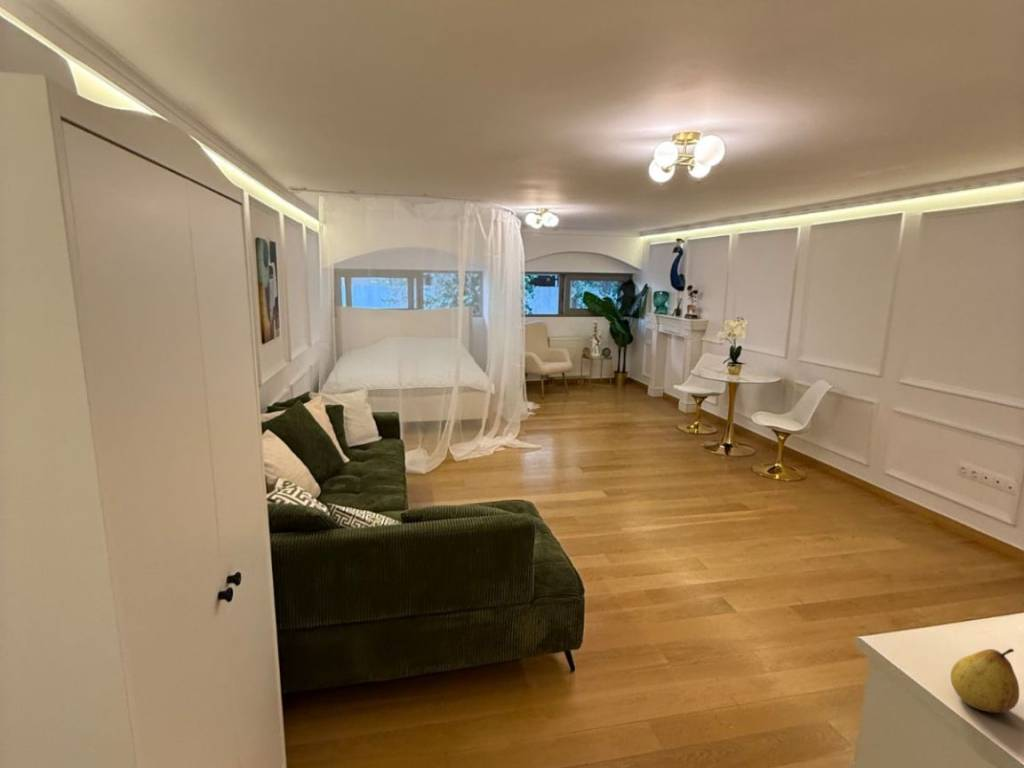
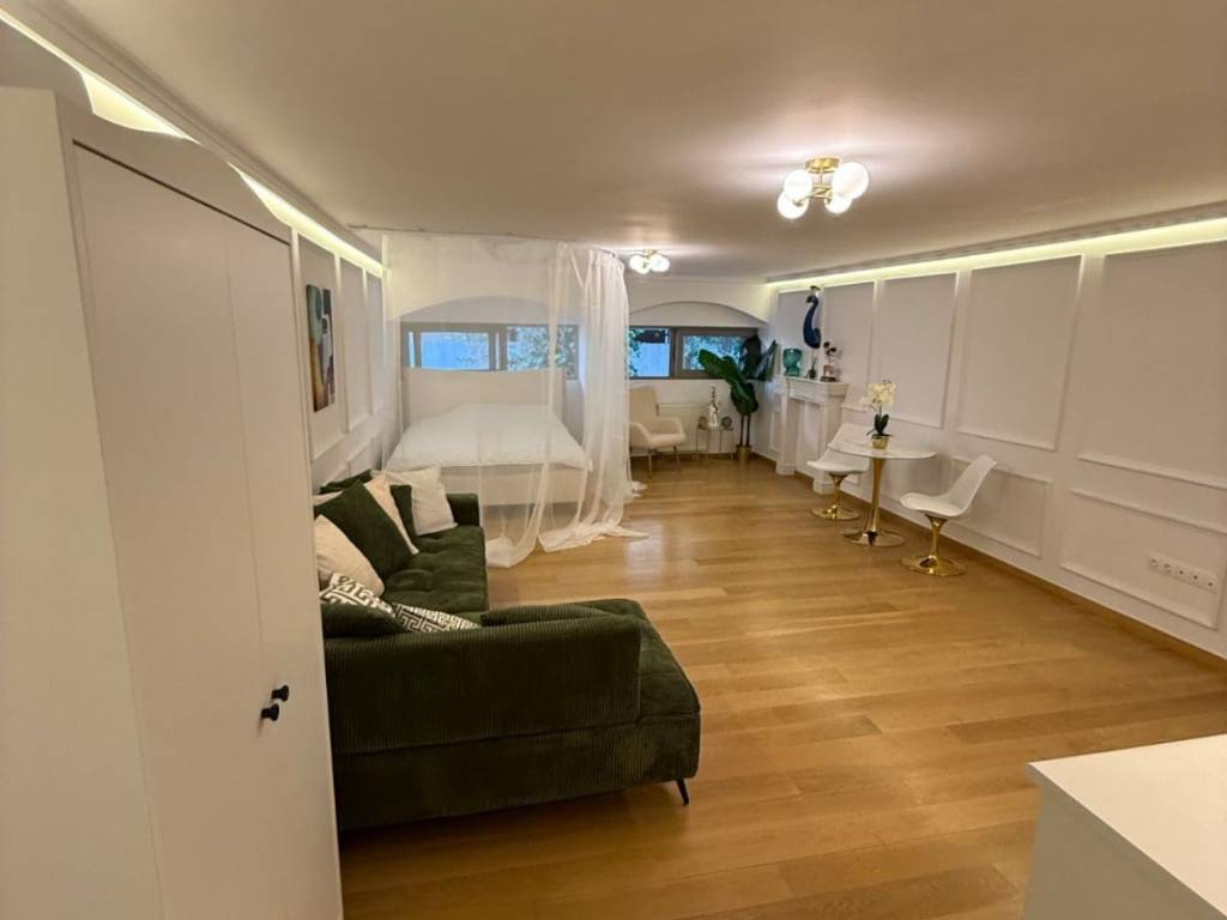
- fruit [950,648,1020,714]
